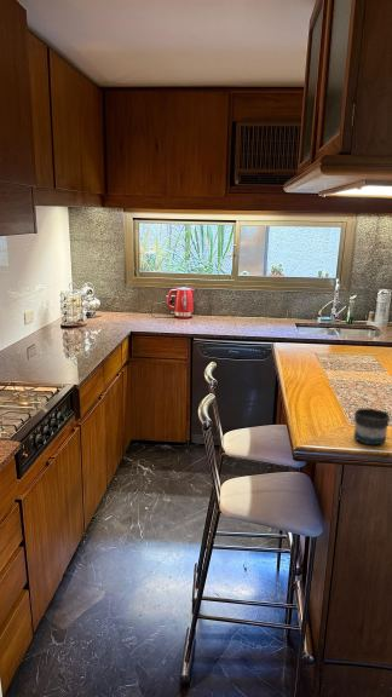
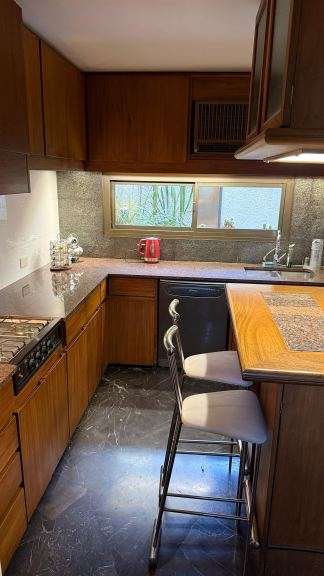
- mug [353,408,391,447]
